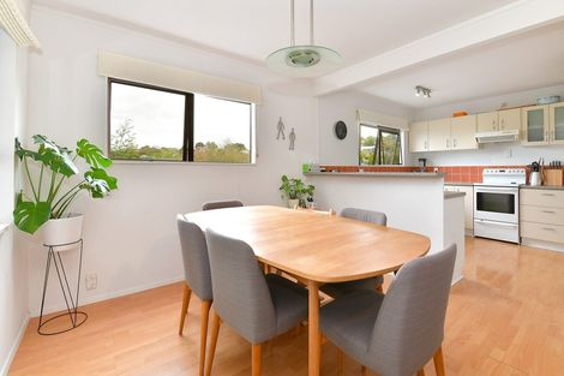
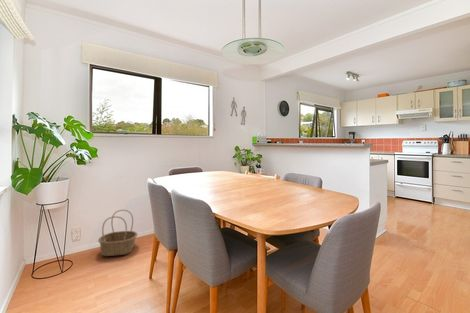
+ basket [97,209,138,257]
